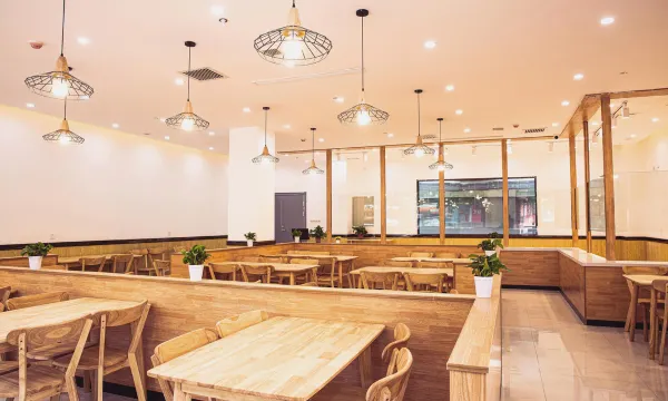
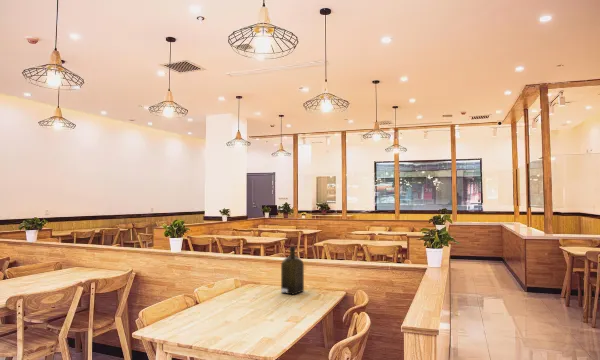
+ liquor [280,243,305,296]
